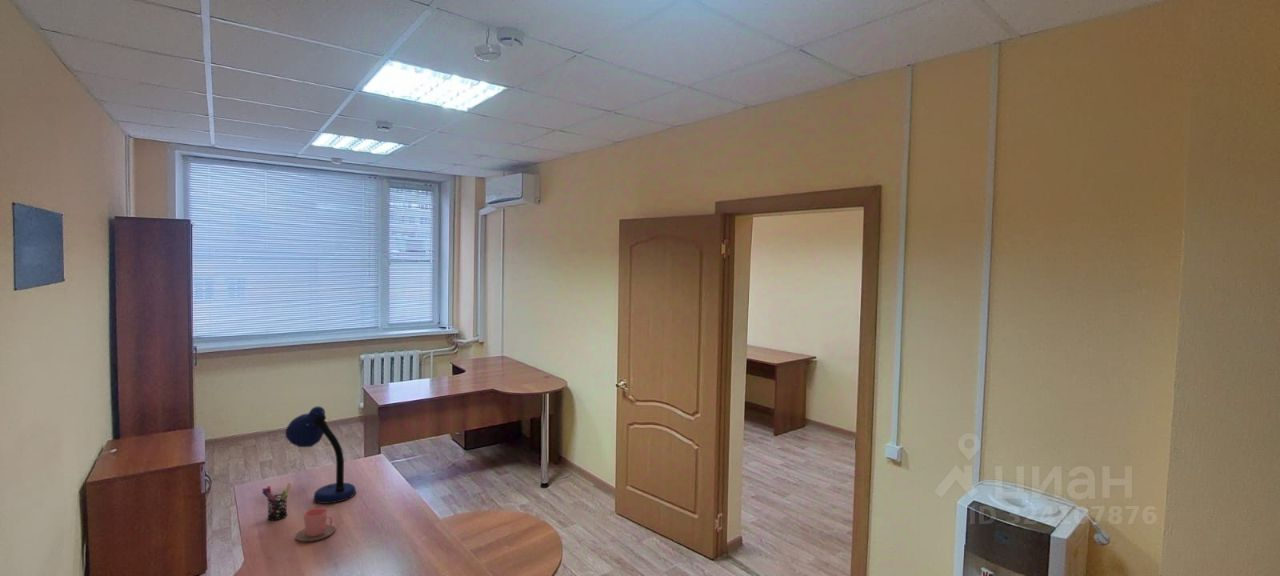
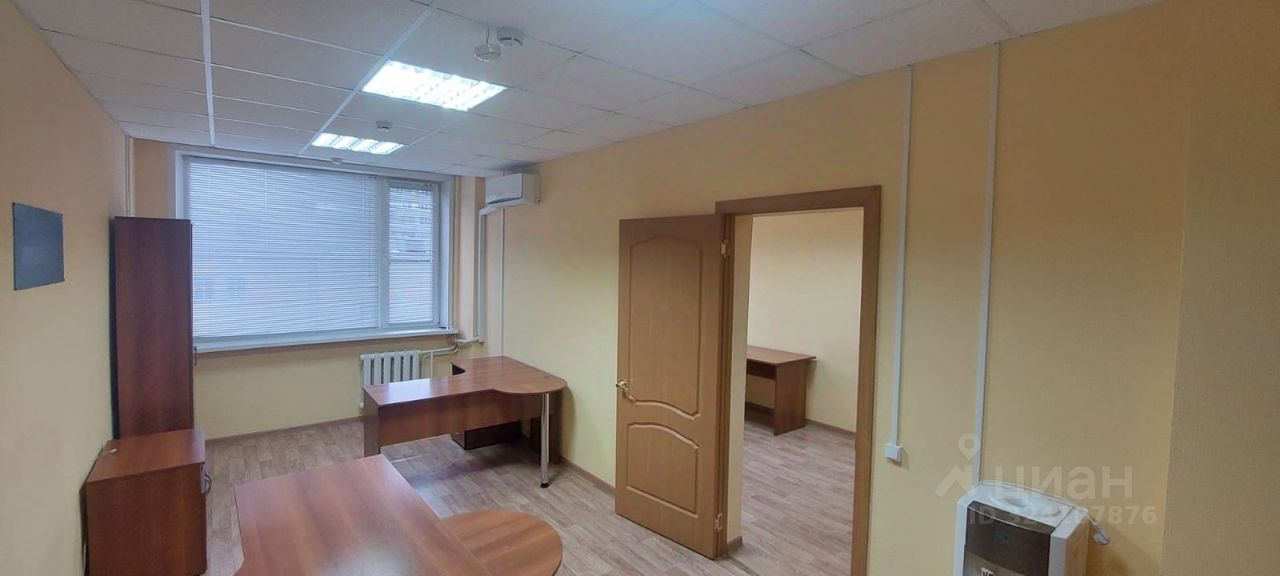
- cup [294,507,336,542]
- desk lamp [284,405,357,504]
- pen holder [261,482,291,521]
